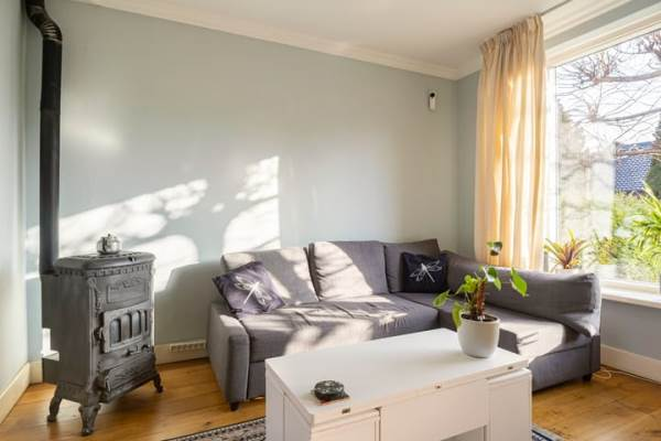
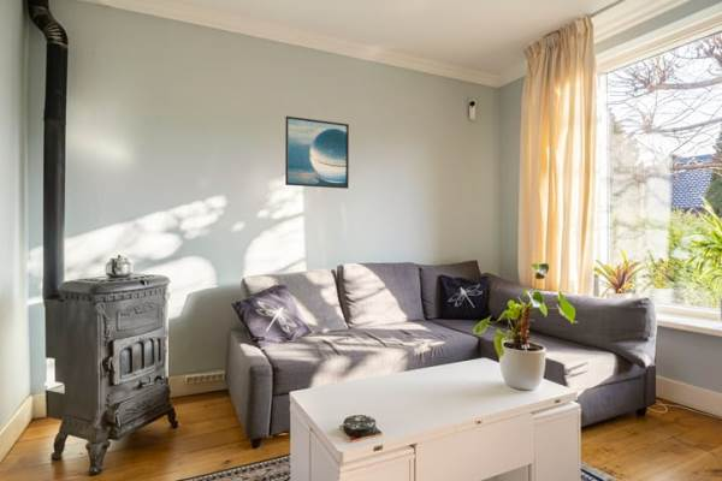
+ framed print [284,115,350,190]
